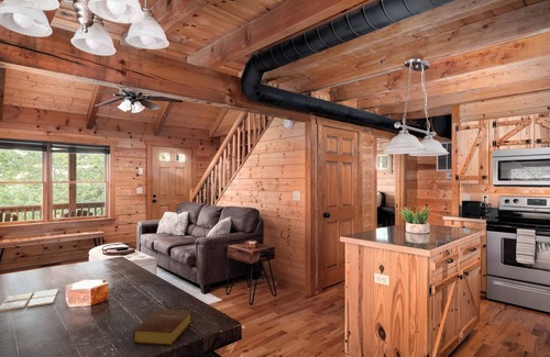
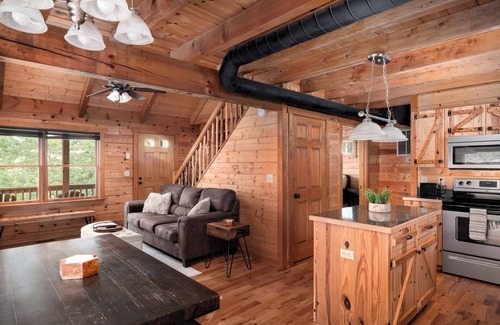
- bible [132,308,193,346]
- drink coaster [0,288,59,313]
